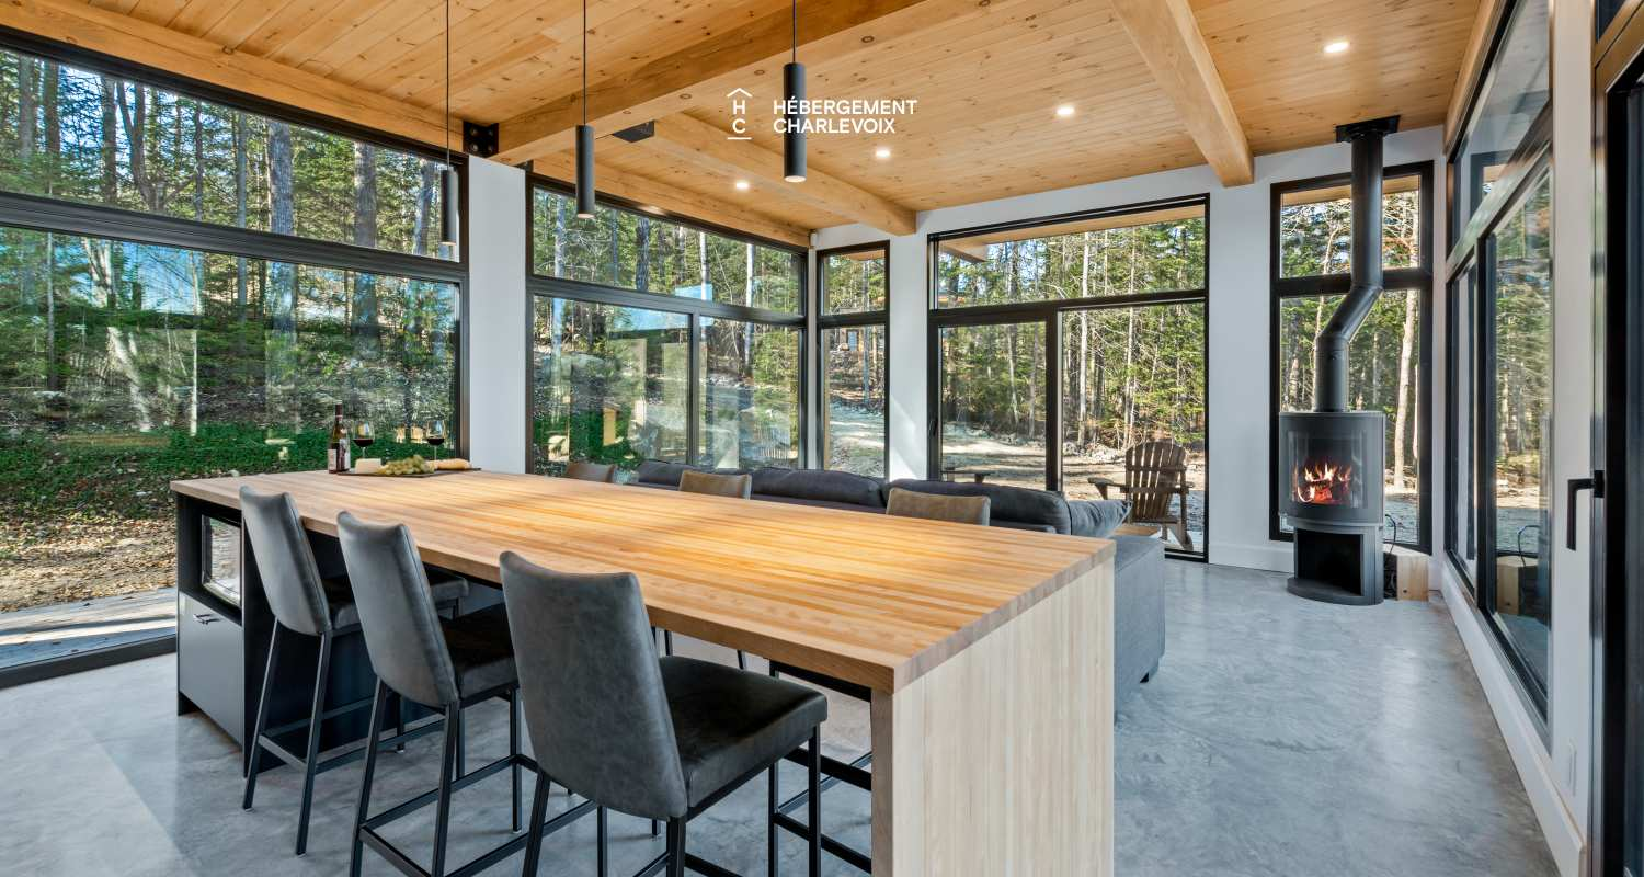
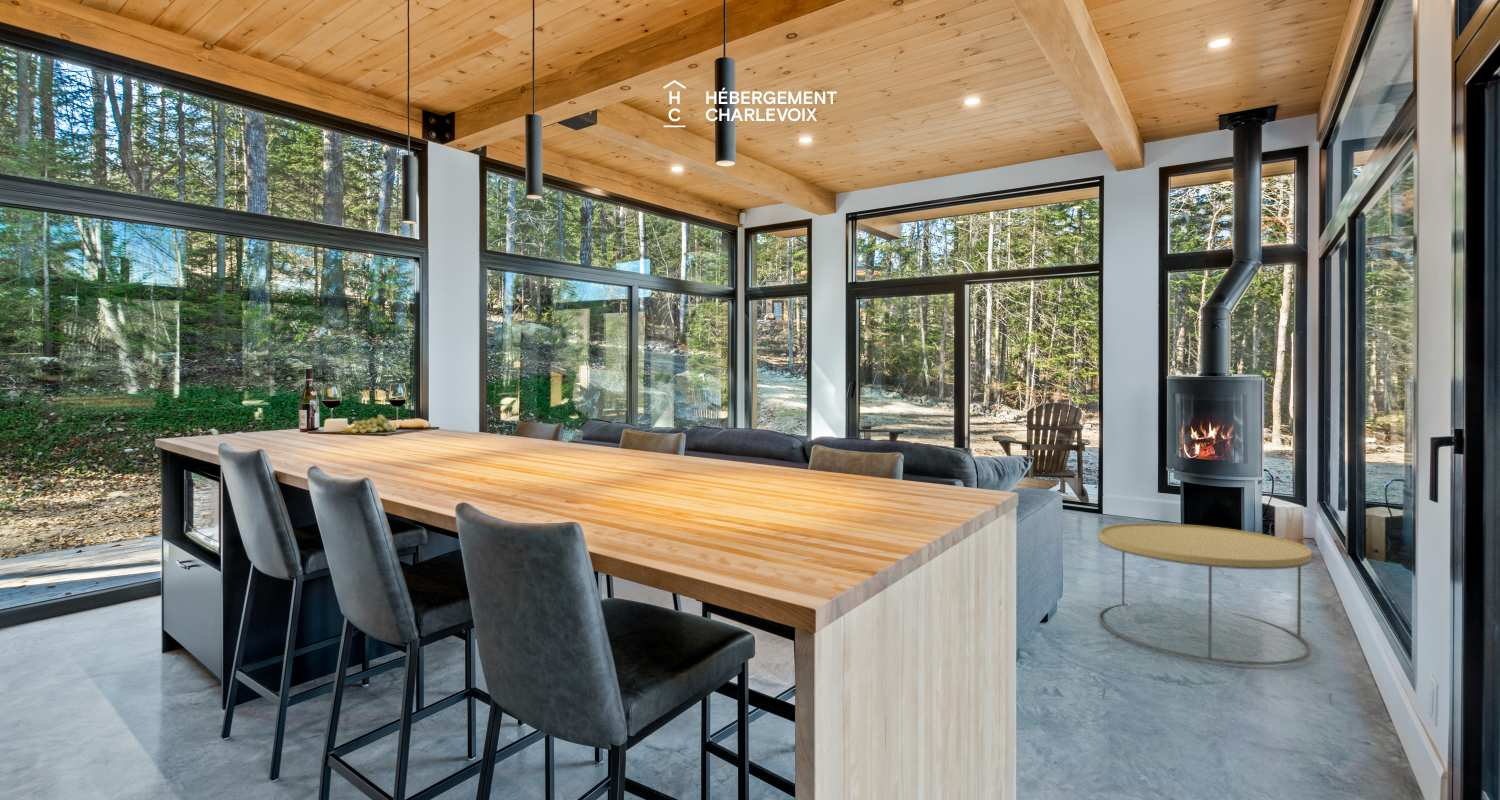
+ coffee table [1098,522,1313,666]
